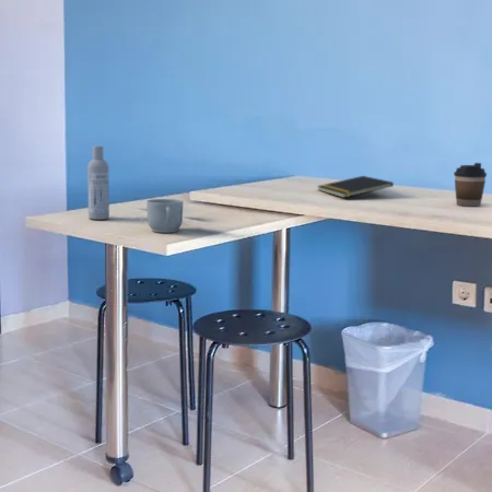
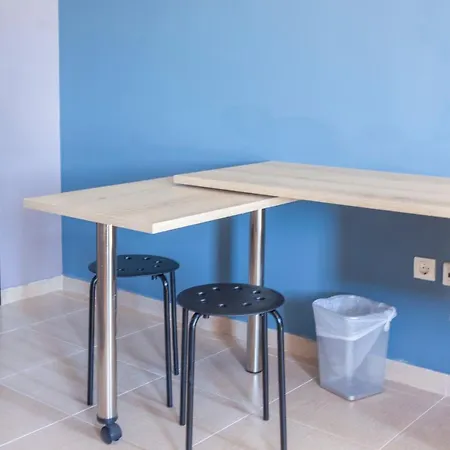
- notepad [316,175,395,199]
- coffee cup [453,162,488,207]
- bottle [86,144,110,221]
- mug [145,198,184,234]
